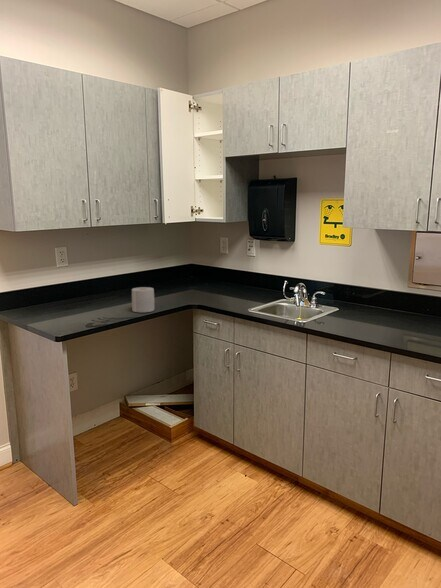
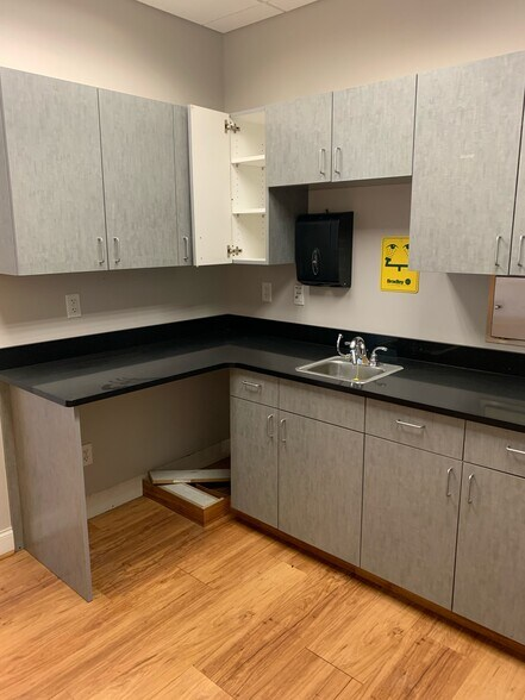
- paper towel roll [131,286,155,313]
